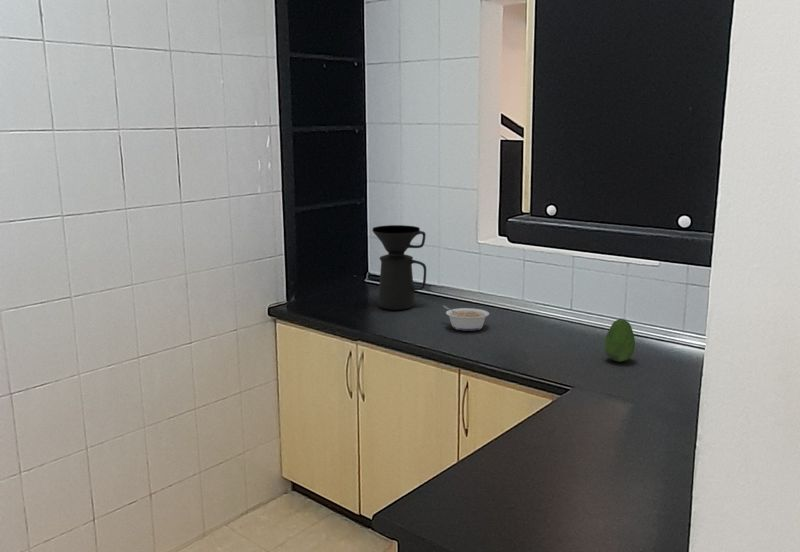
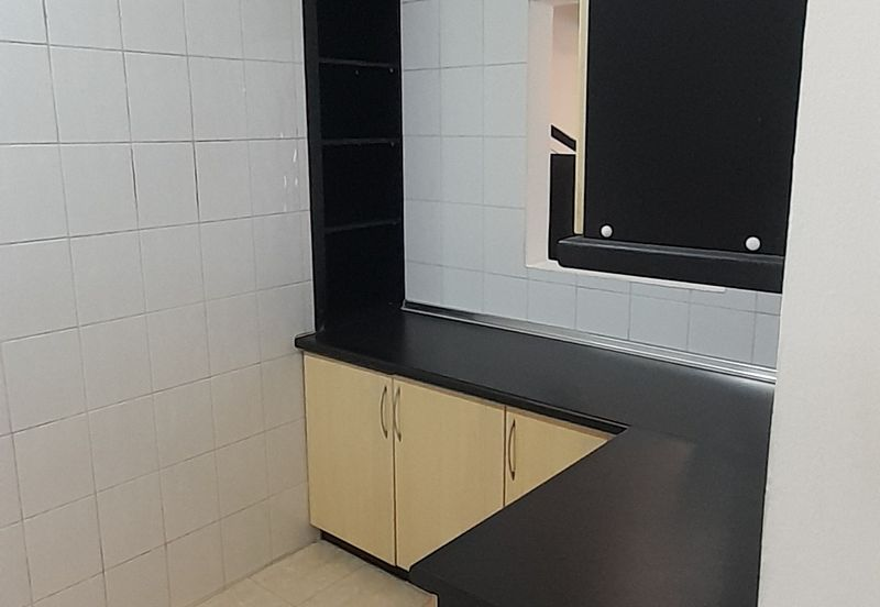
- fruit [603,318,636,363]
- coffee maker [371,224,427,311]
- legume [442,304,490,332]
